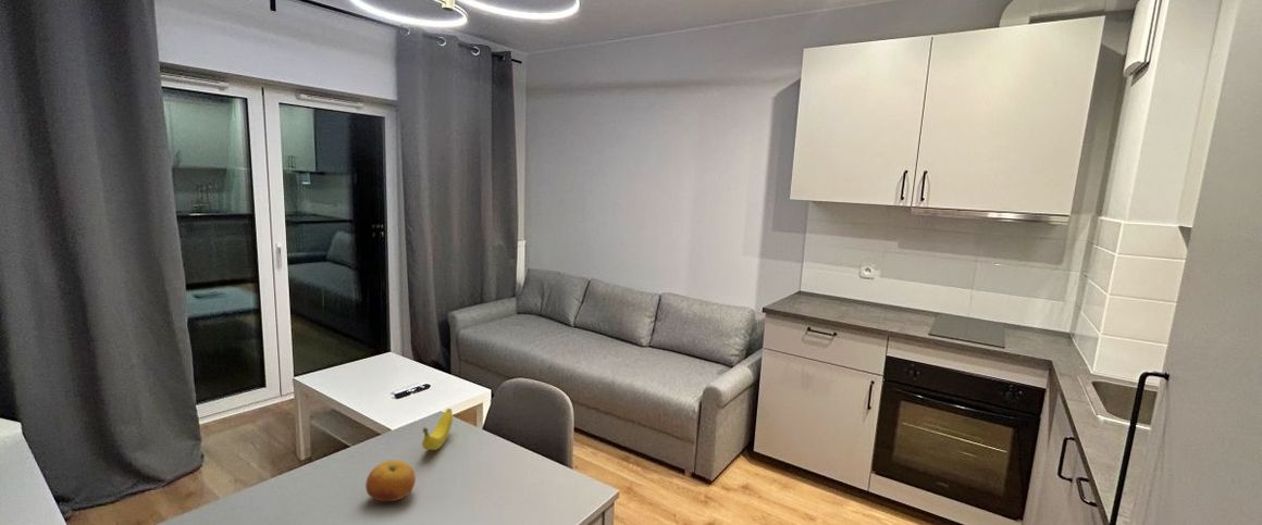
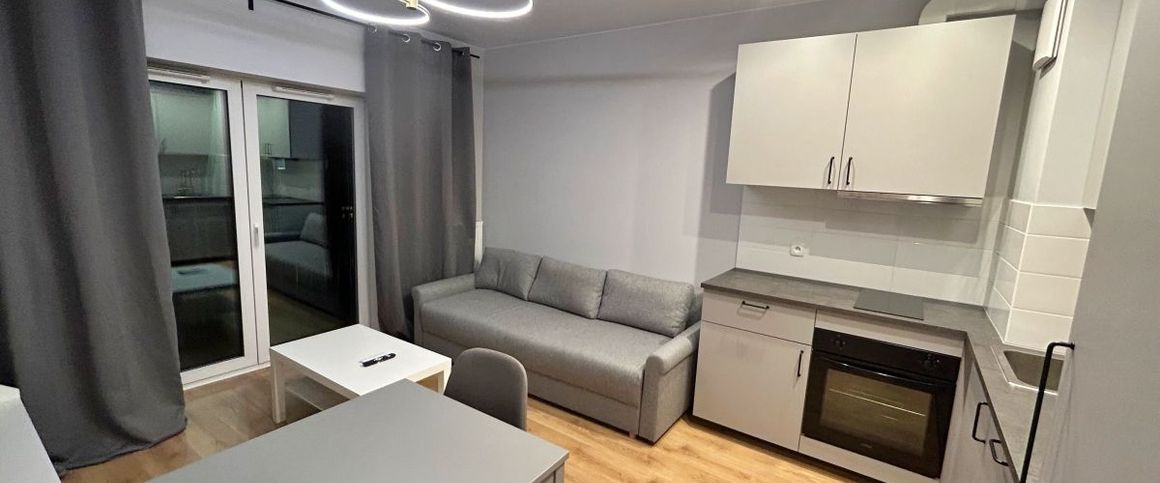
- fruit [364,459,417,502]
- banana [421,408,454,451]
